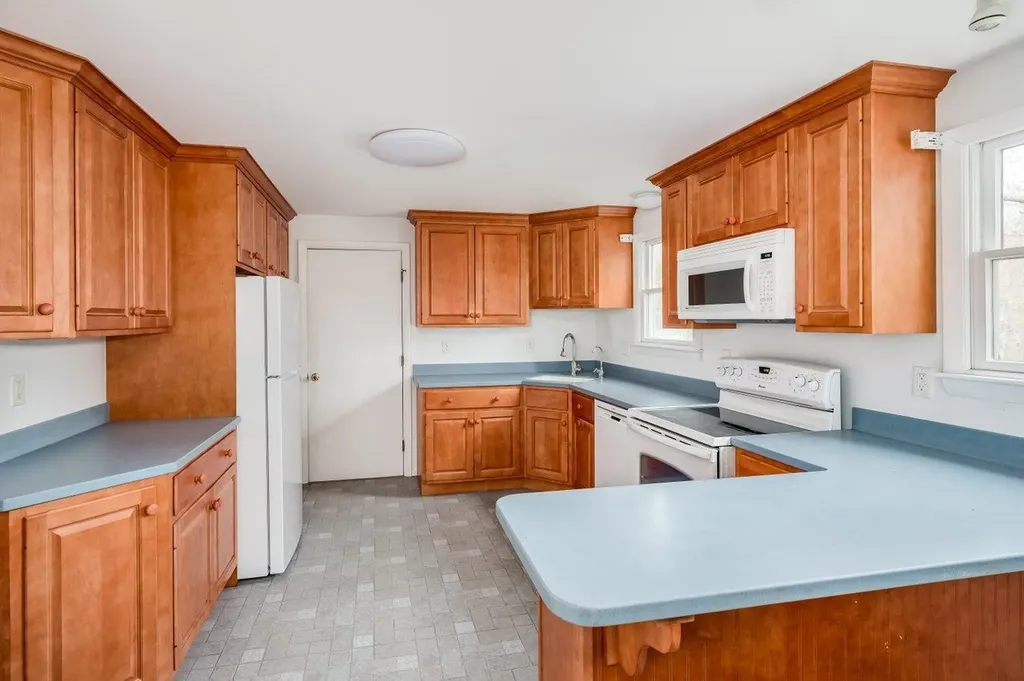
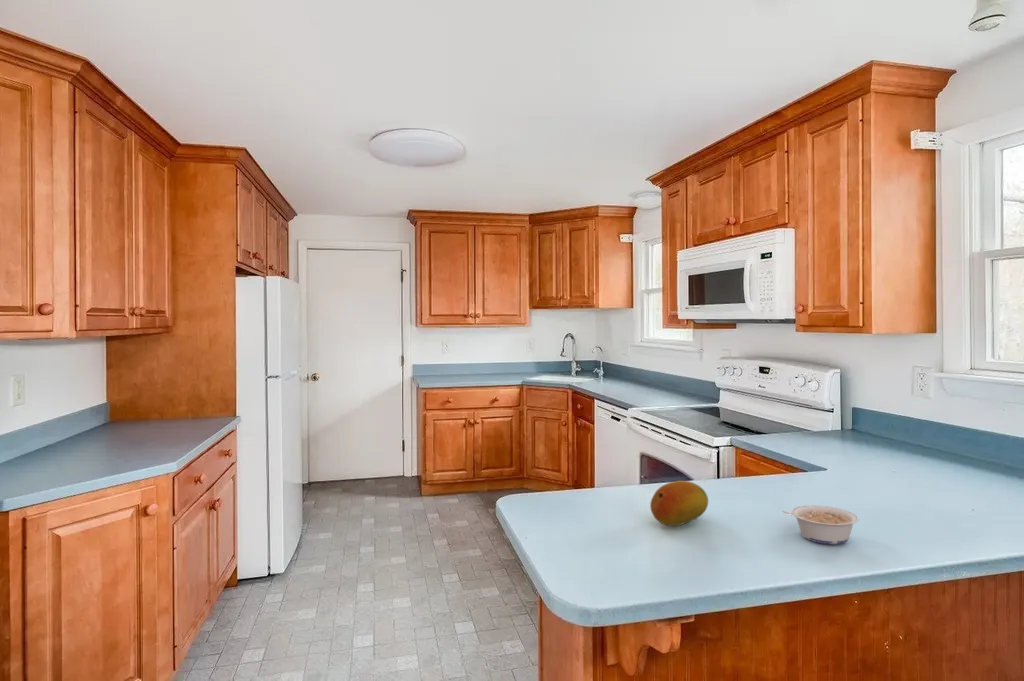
+ fruit [649,480,709,527]
+ legume [782,504,860,545]
